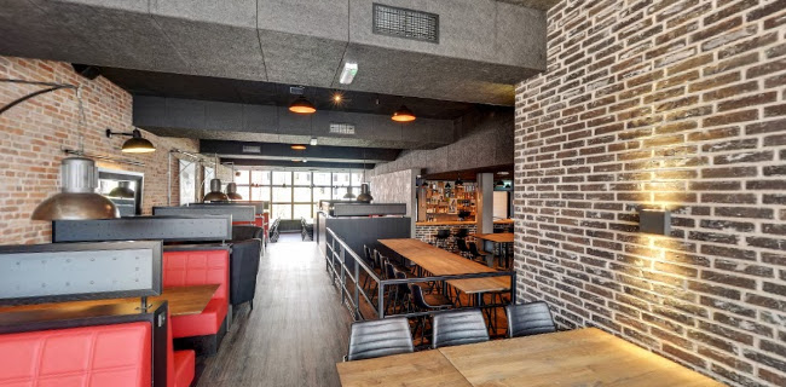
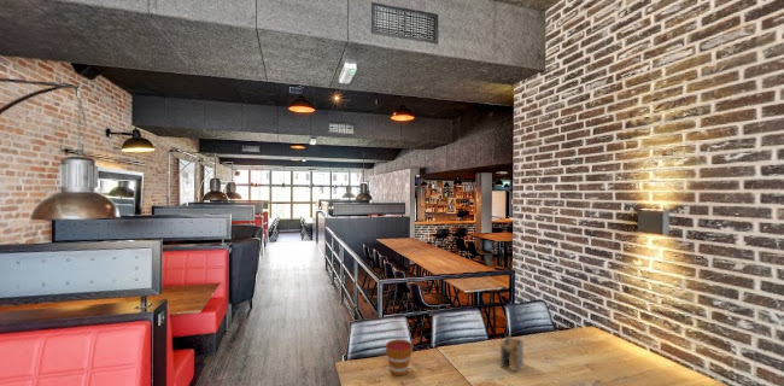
+ cup [385,338,414,376]
+ napkin holder [499,335,525,373]
